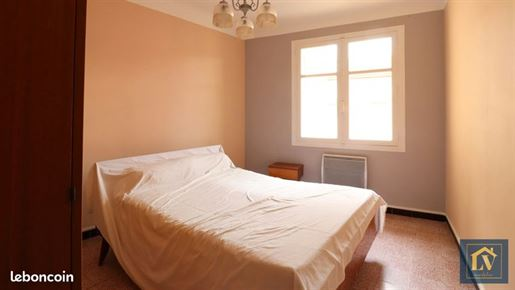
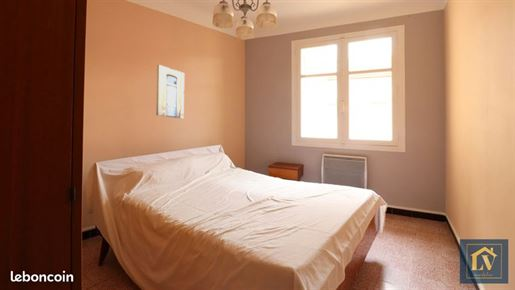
+ wall art [155,64,185,120]
